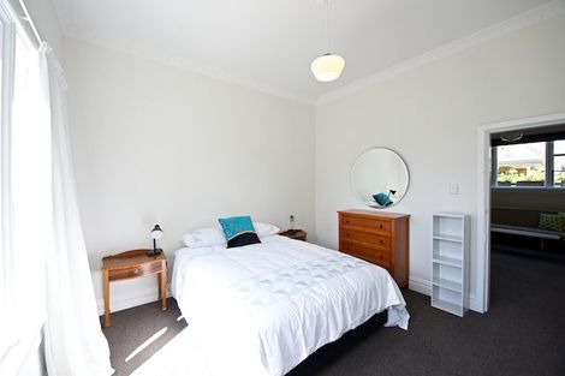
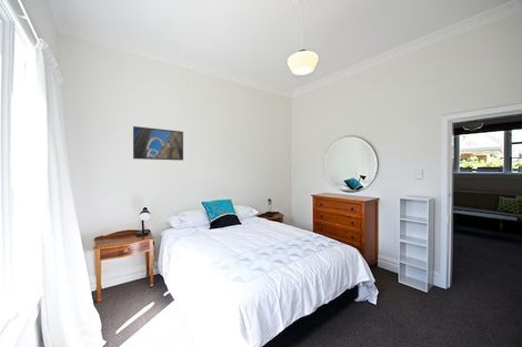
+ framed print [132,125,184,162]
